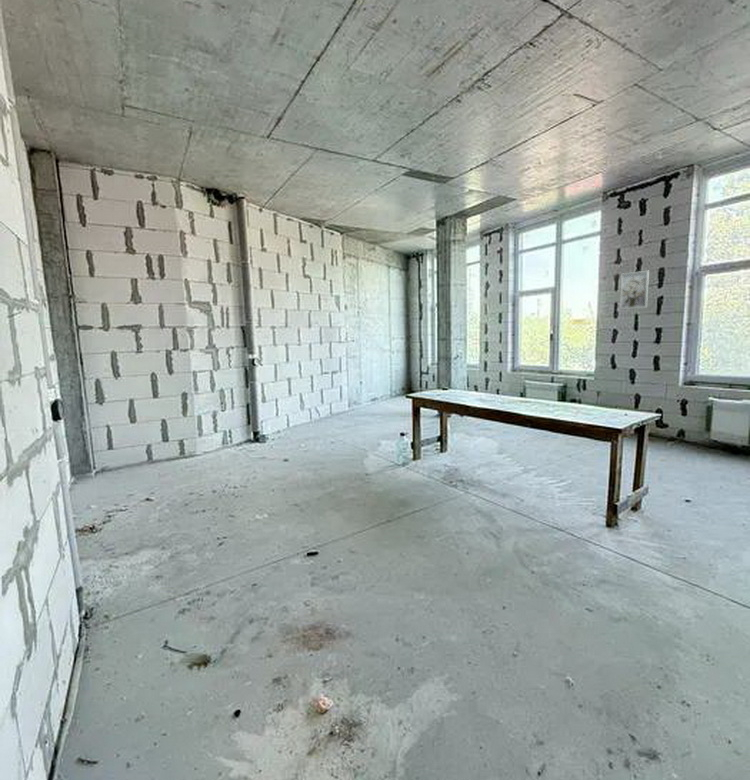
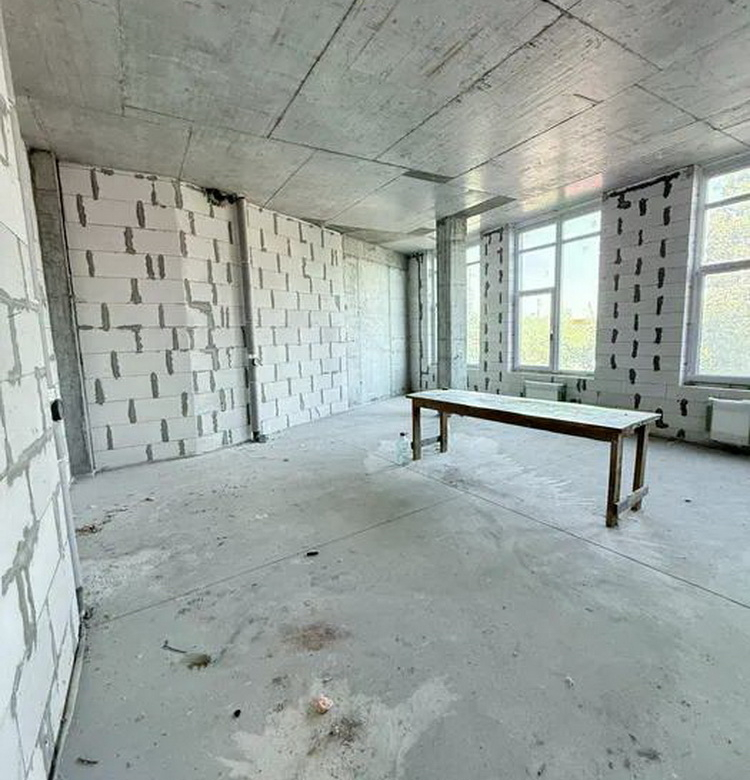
- wall art [619,270,650,310]
